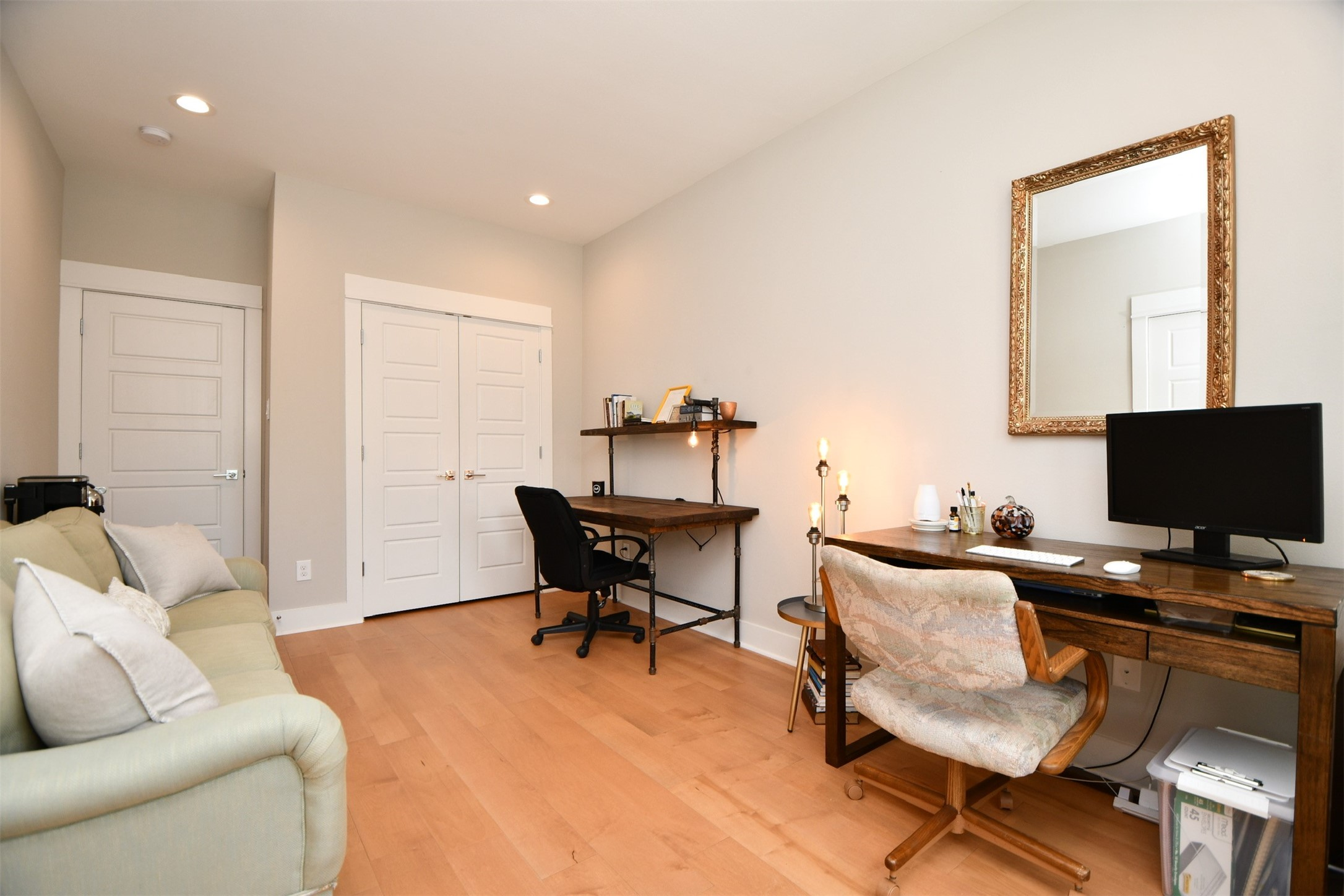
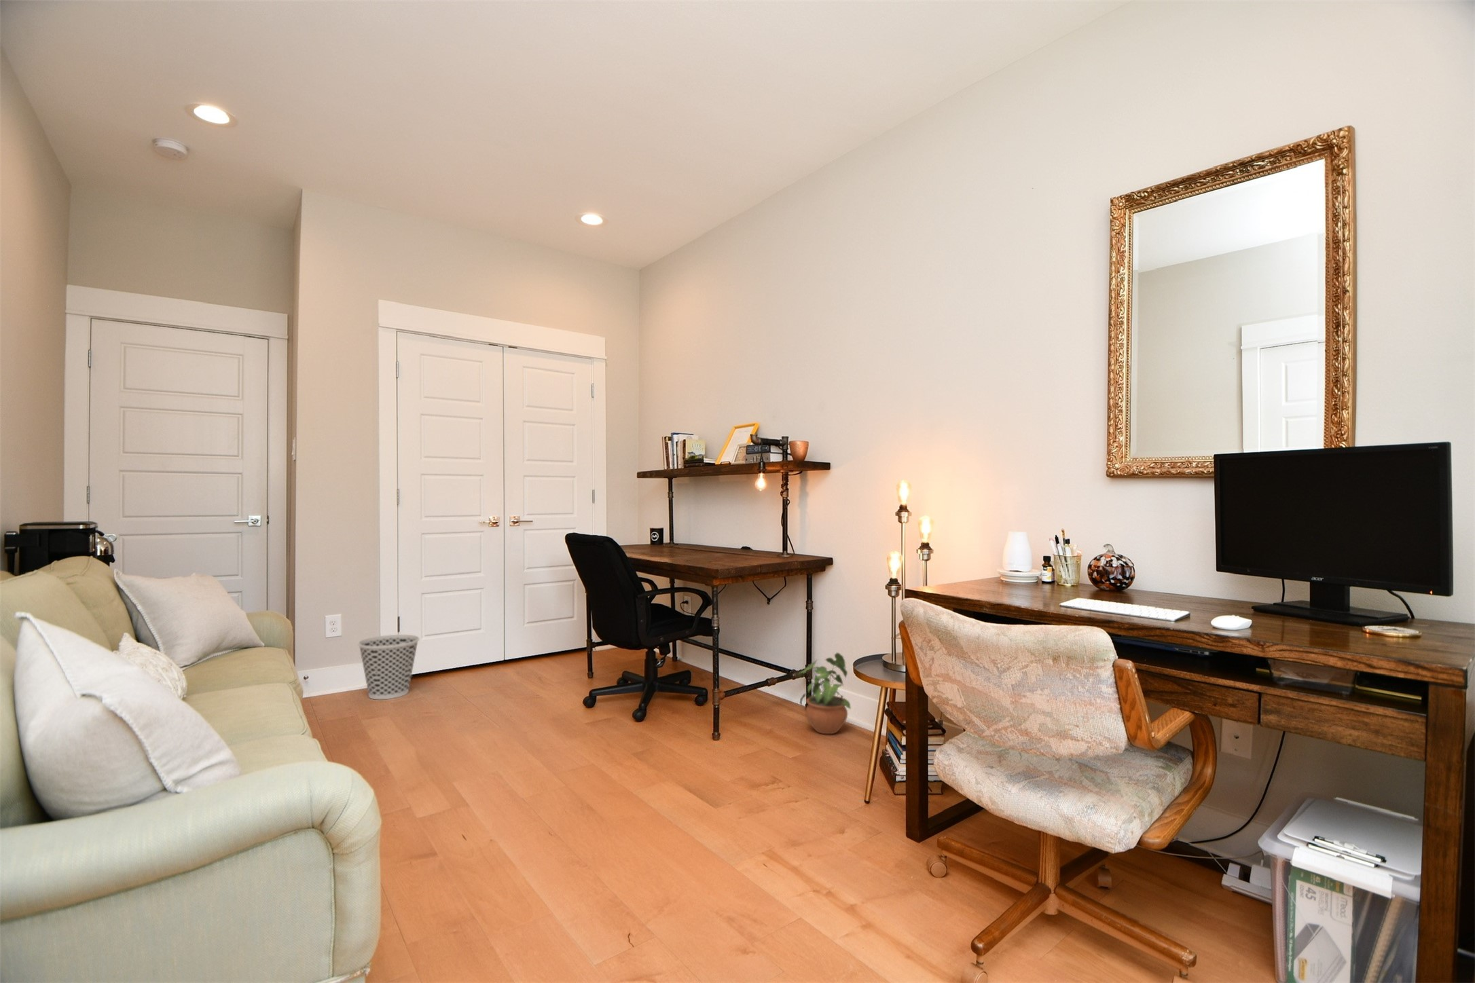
+ wastebasket [357,634,419,700]
+ potted plant [797,652,851,735]
